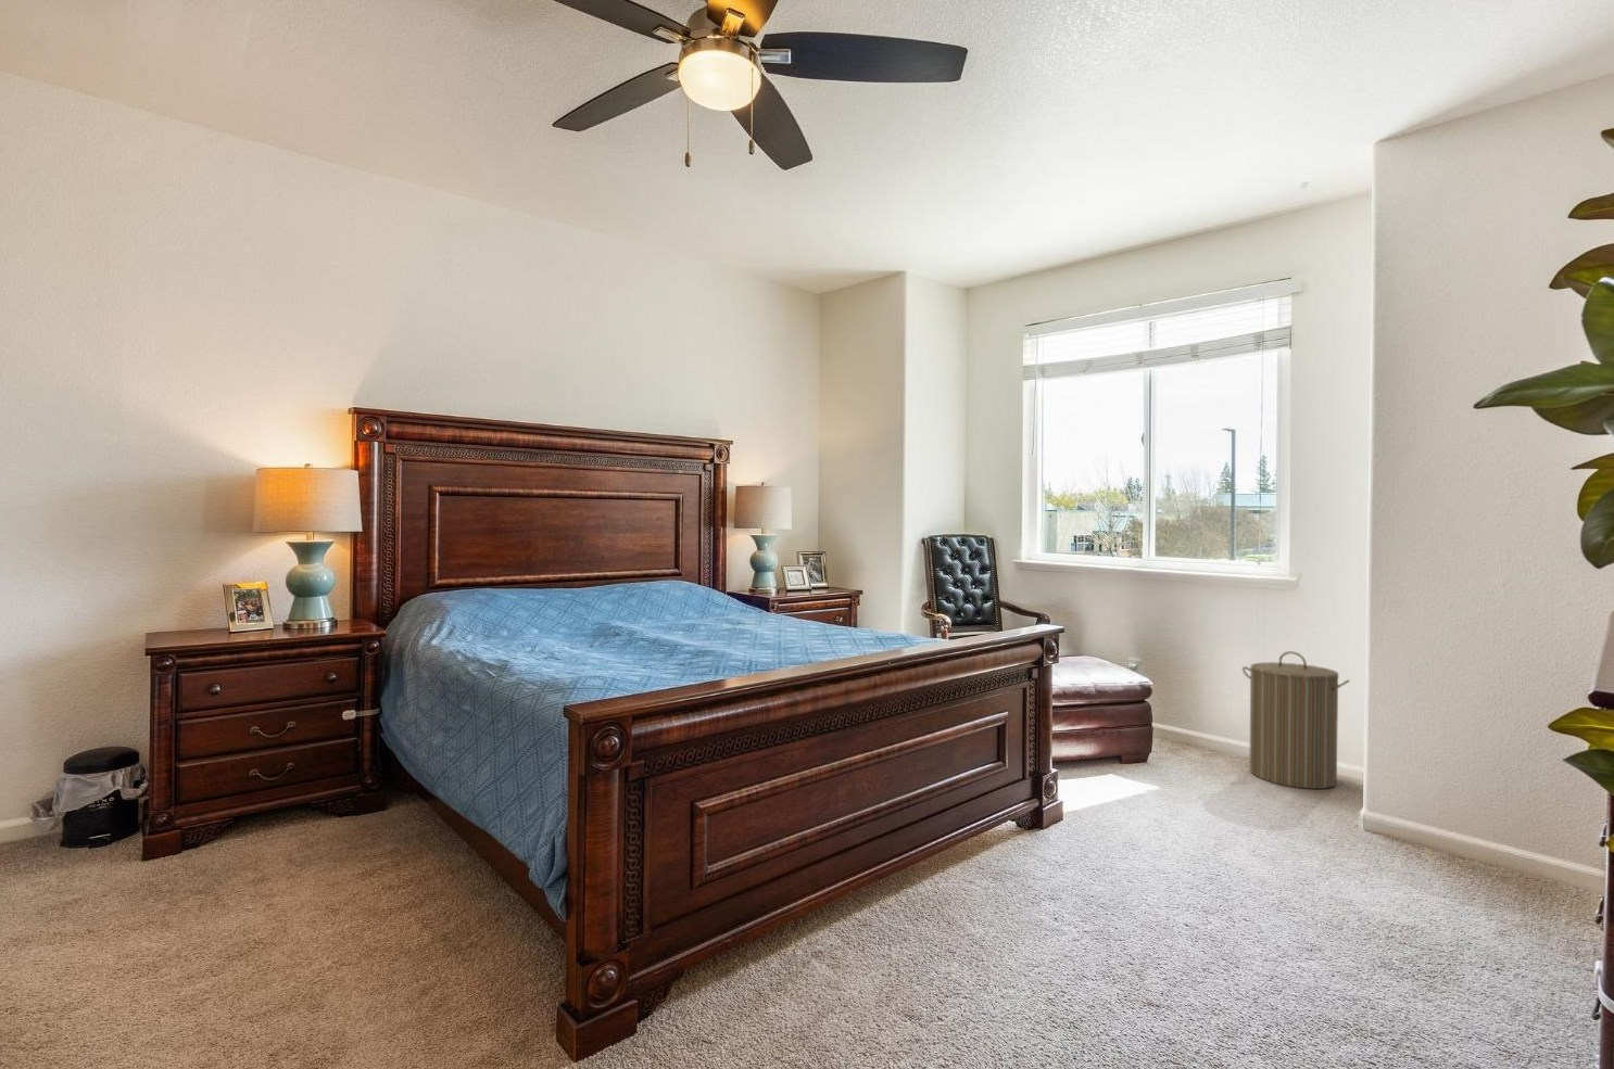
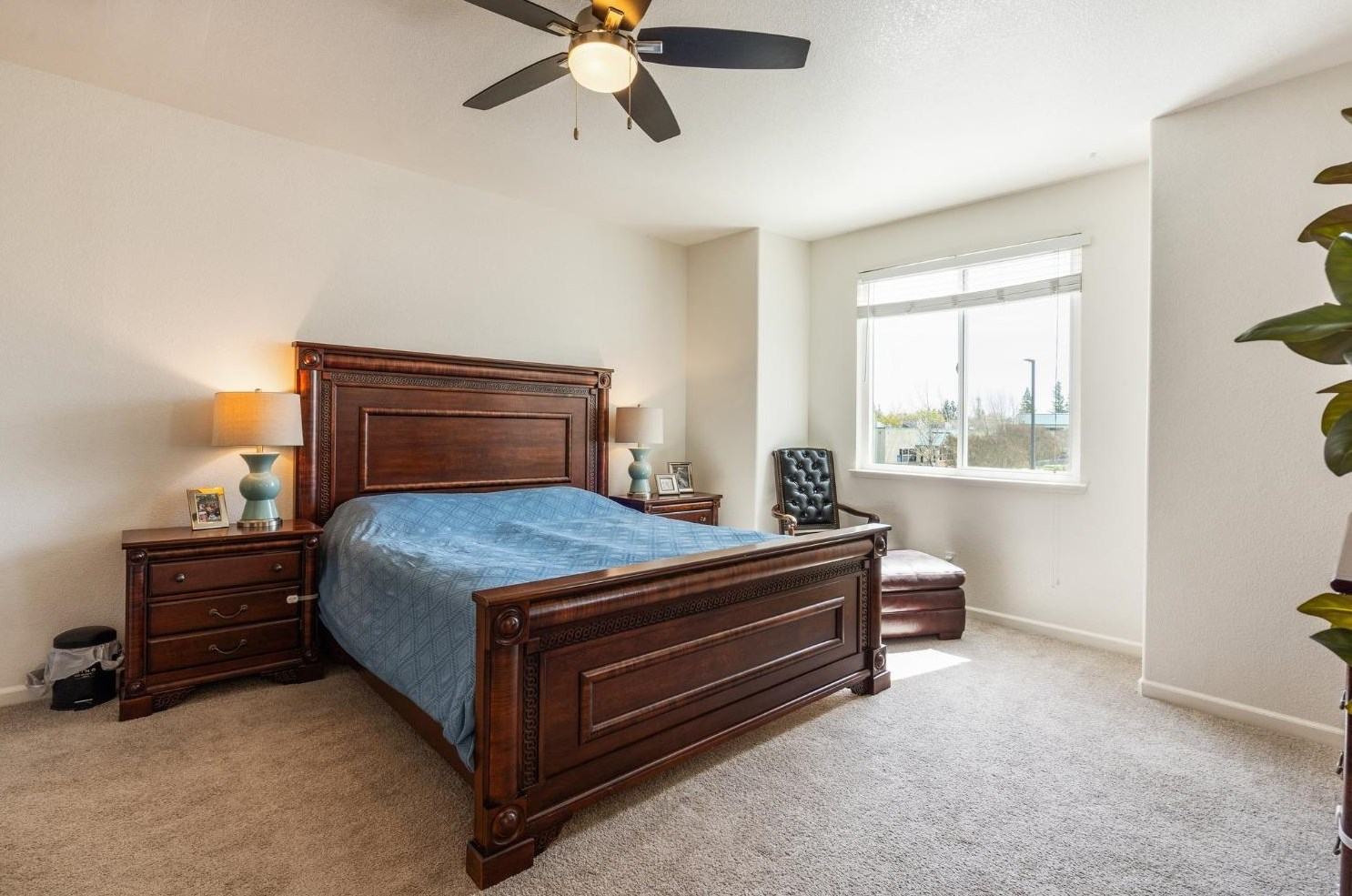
- laundry hamper [1242,650,1351,790]
